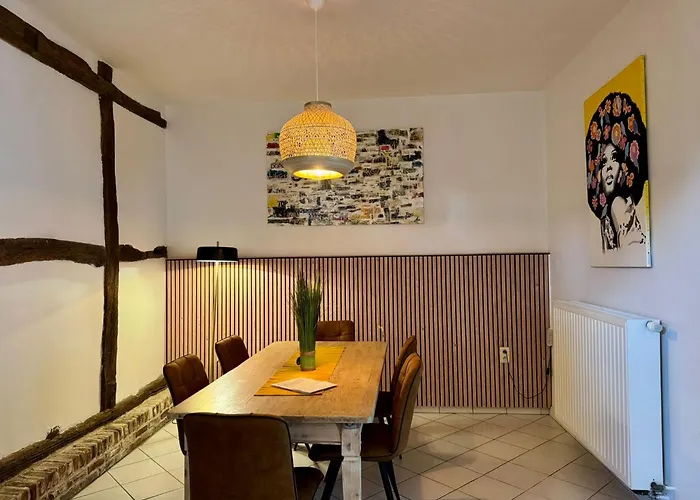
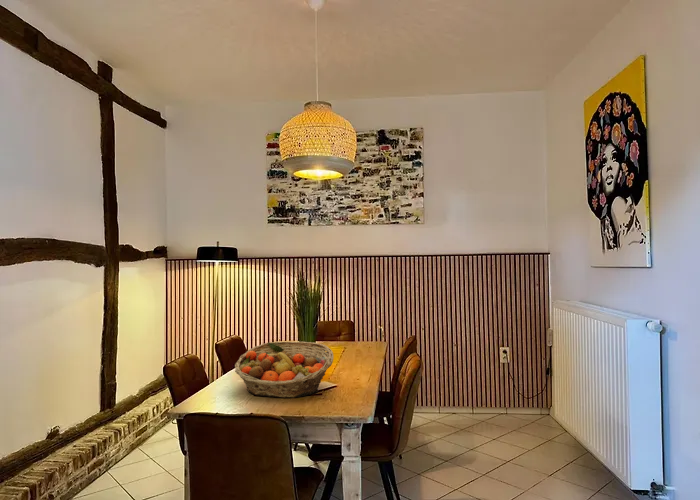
+ fruit basket [234,341,334,399]
